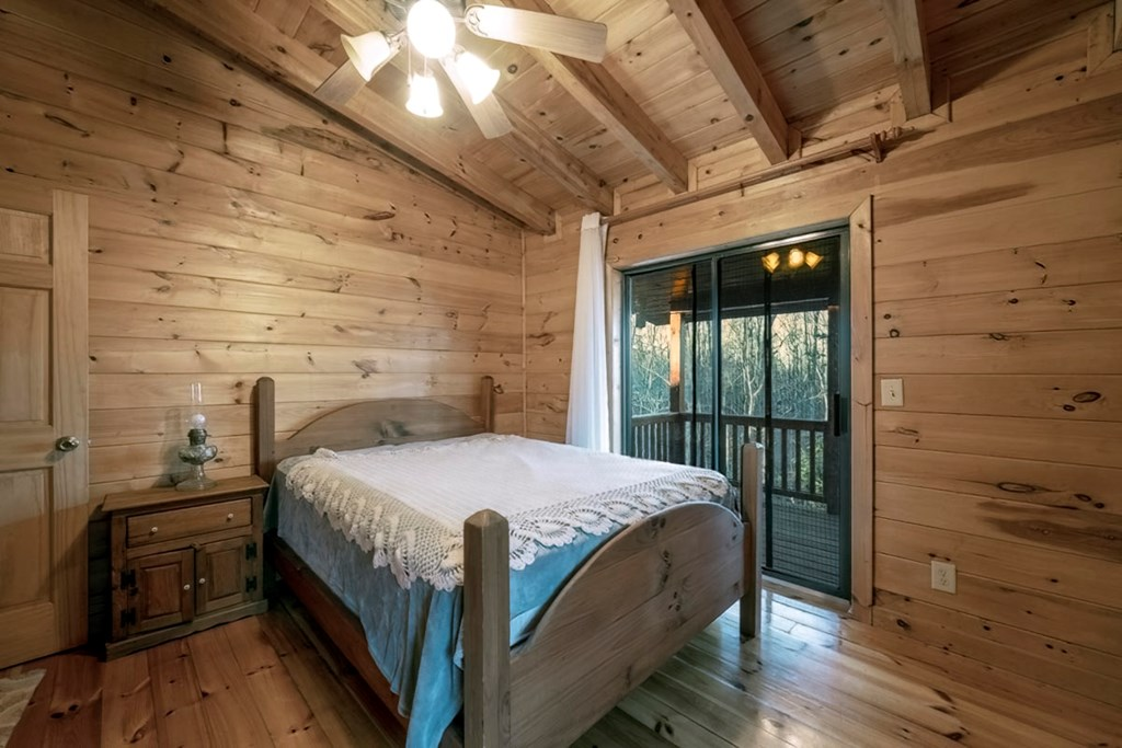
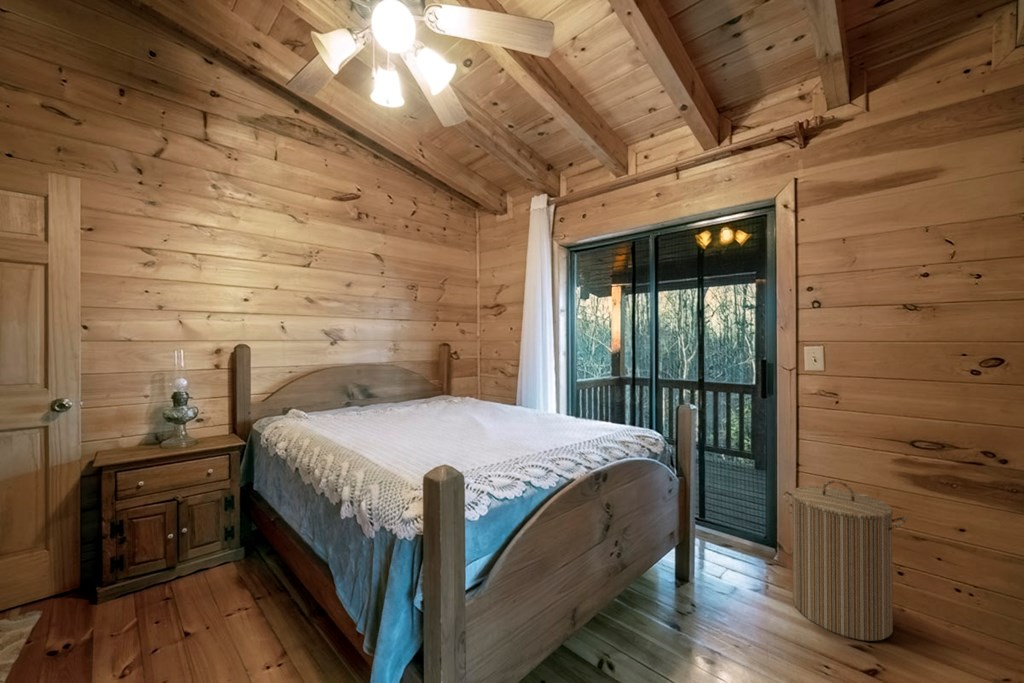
+ laundry hamper [782,480,908,642]
